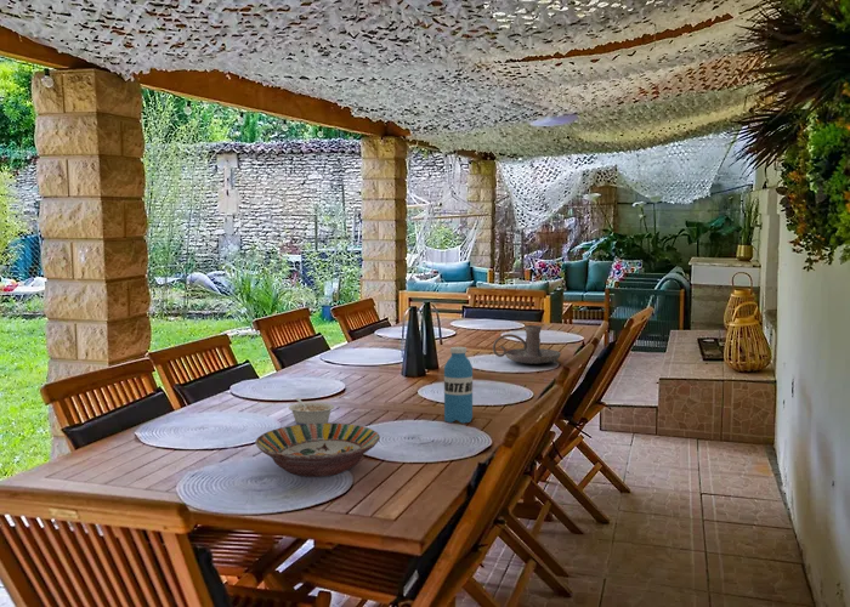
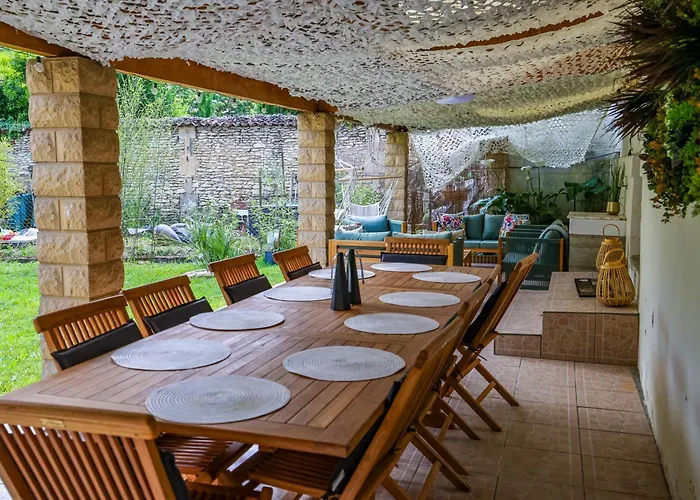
- legume [288,397,335,425]
- serving bowl [254,421,381,478]
- water bottle [443,346,474,424]
- candle holder [492,324,562,365]
